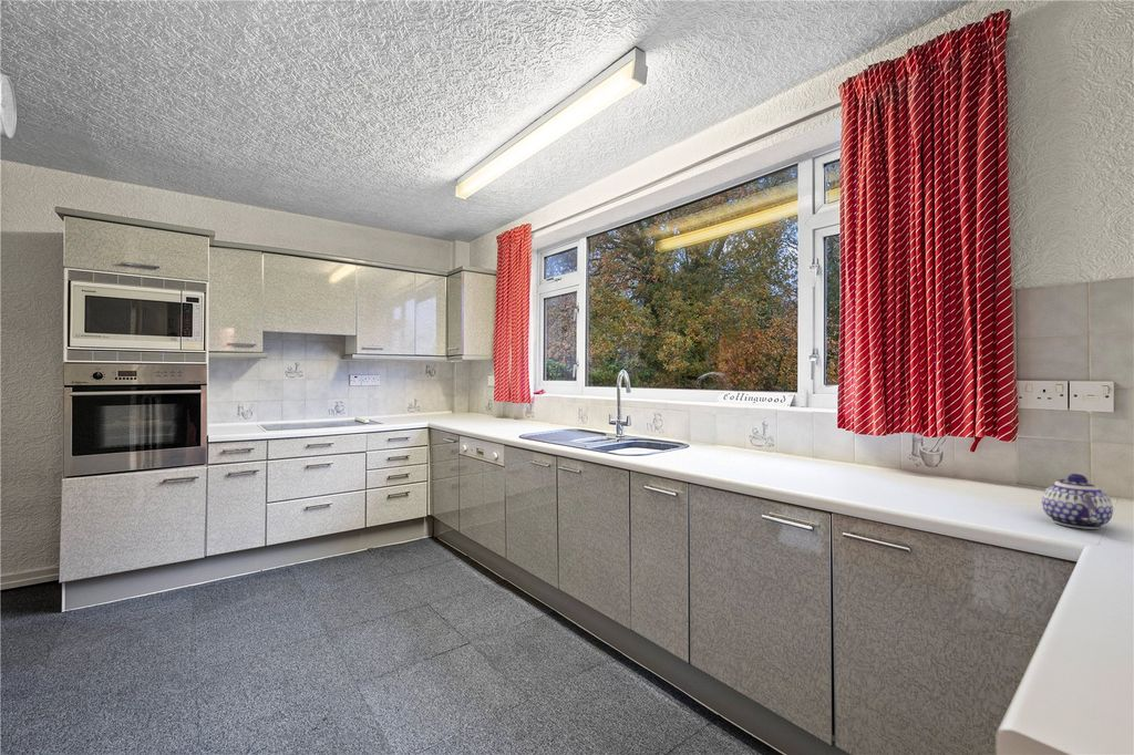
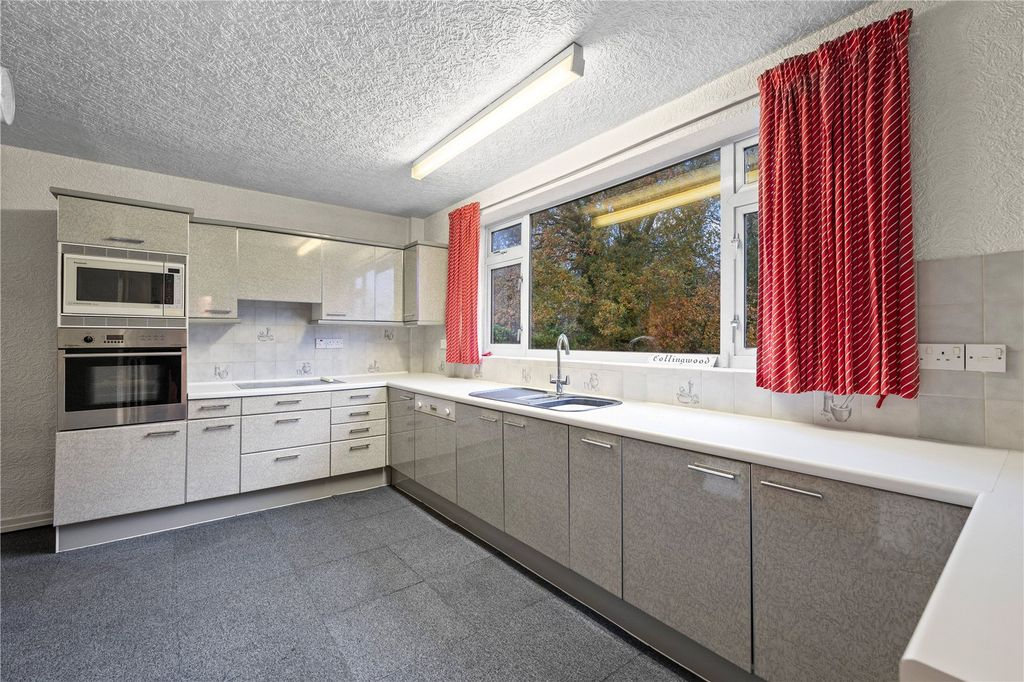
- teapot [1041,473,1114,530]
